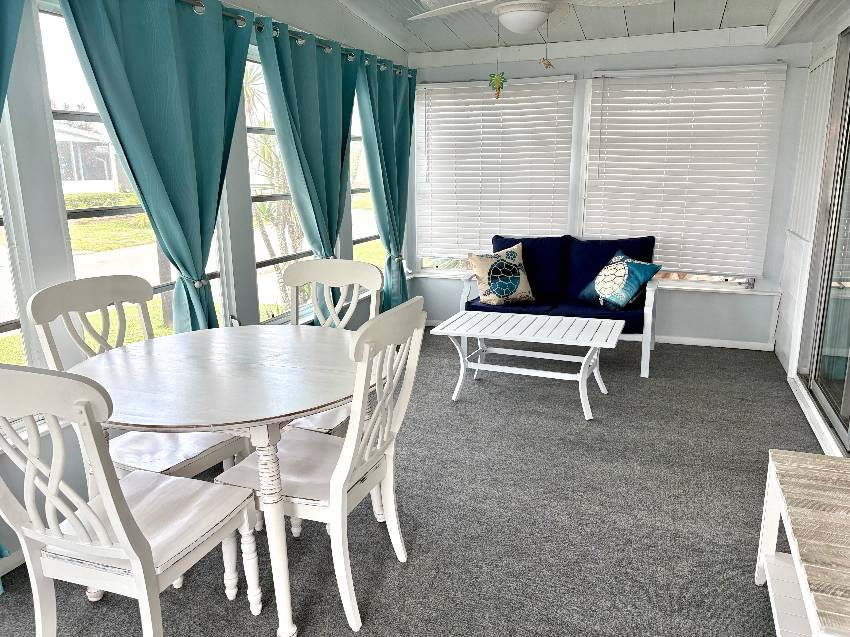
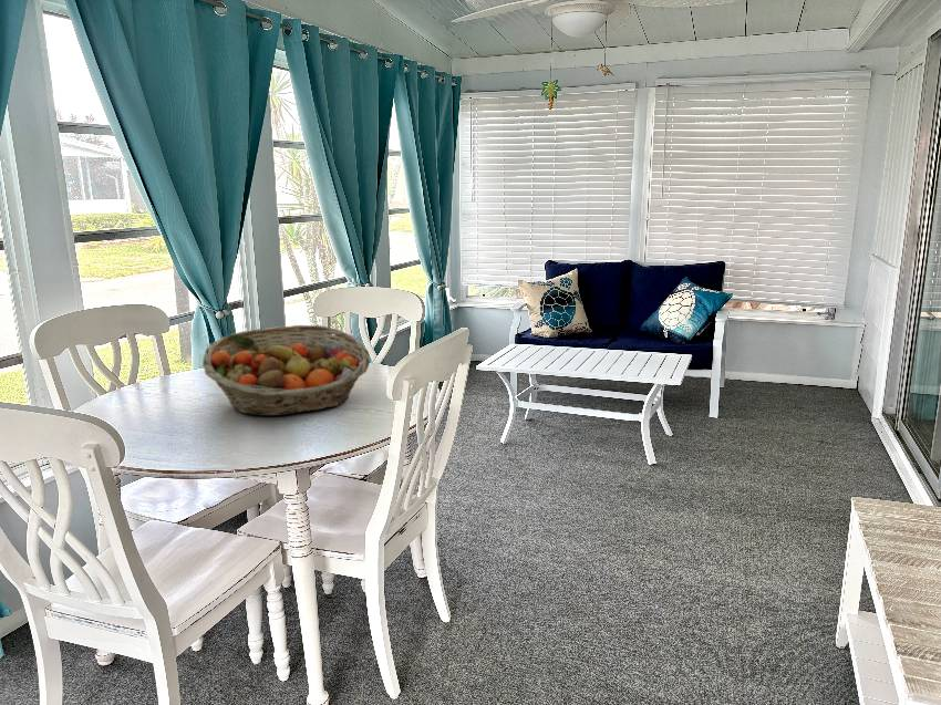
+ fruit basket [201,324,371,417]
